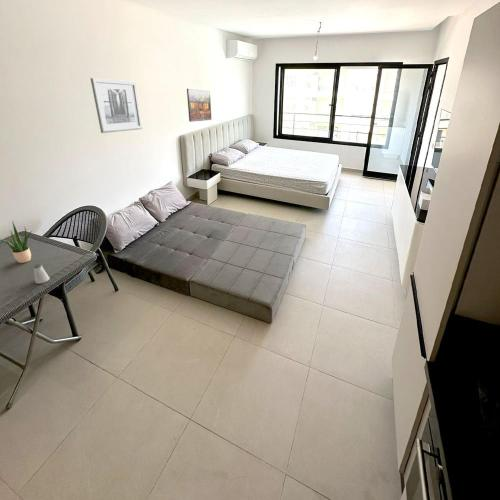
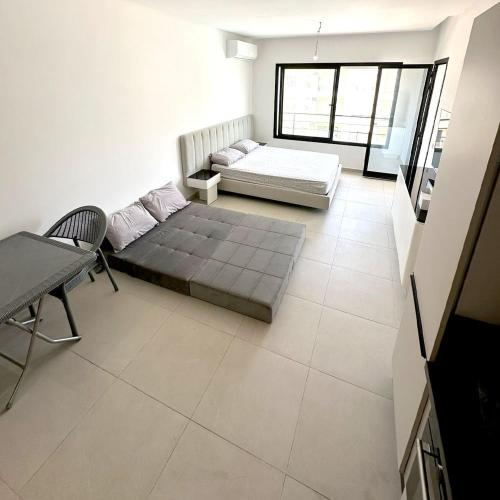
- potted plant [0,220,33,264]
- saltshaker [32,263,50,284]
- wall art [90,77,143,134]
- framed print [186,88,212,123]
